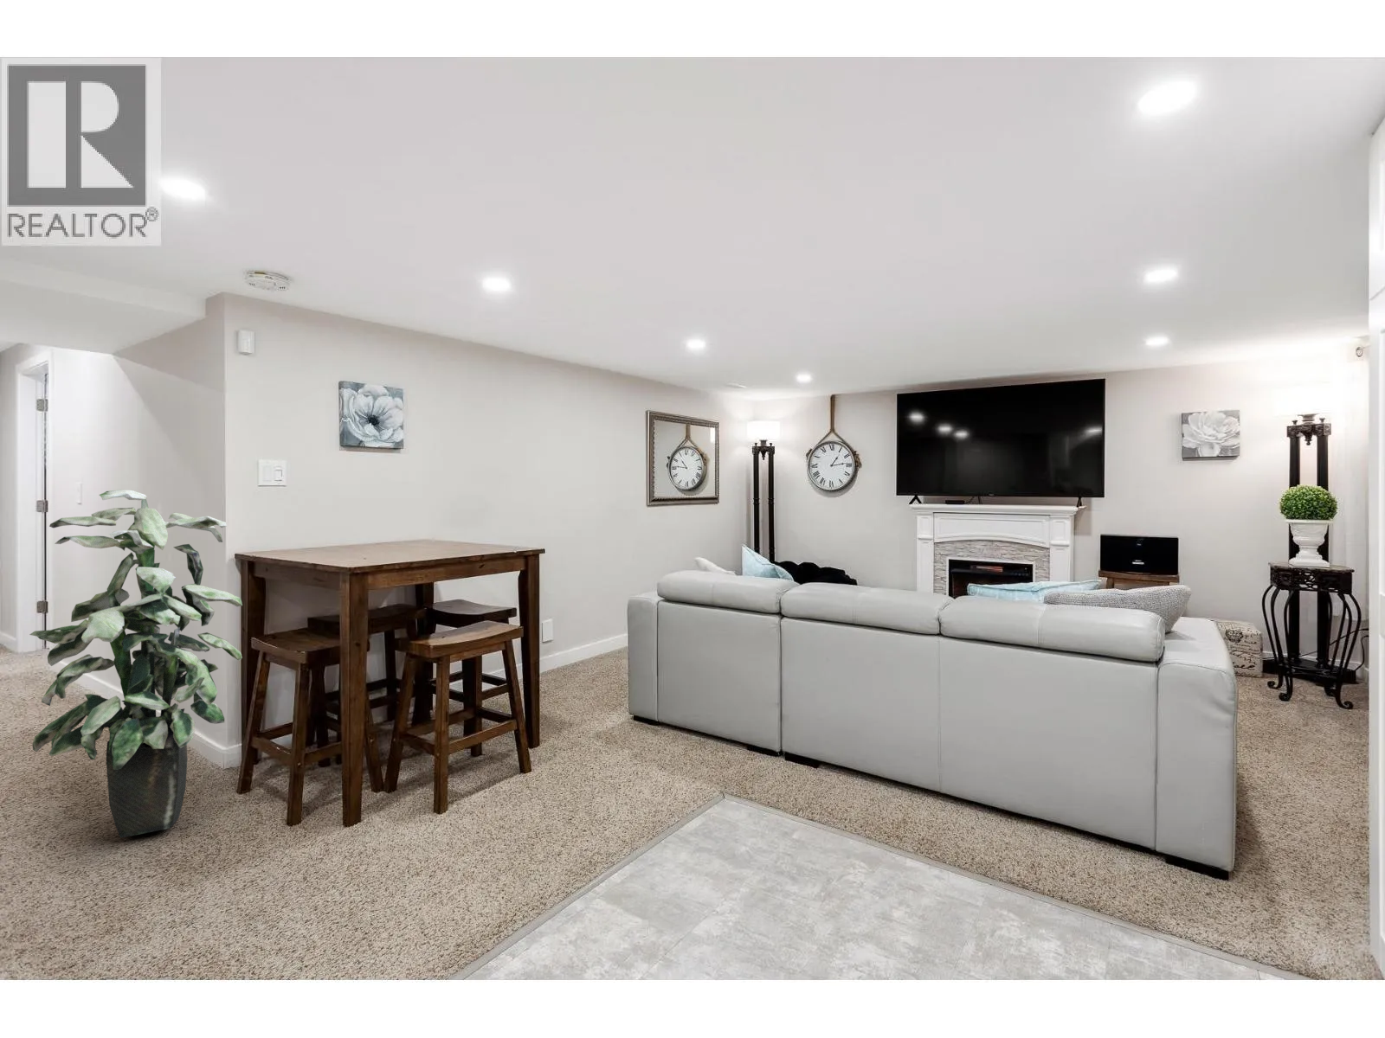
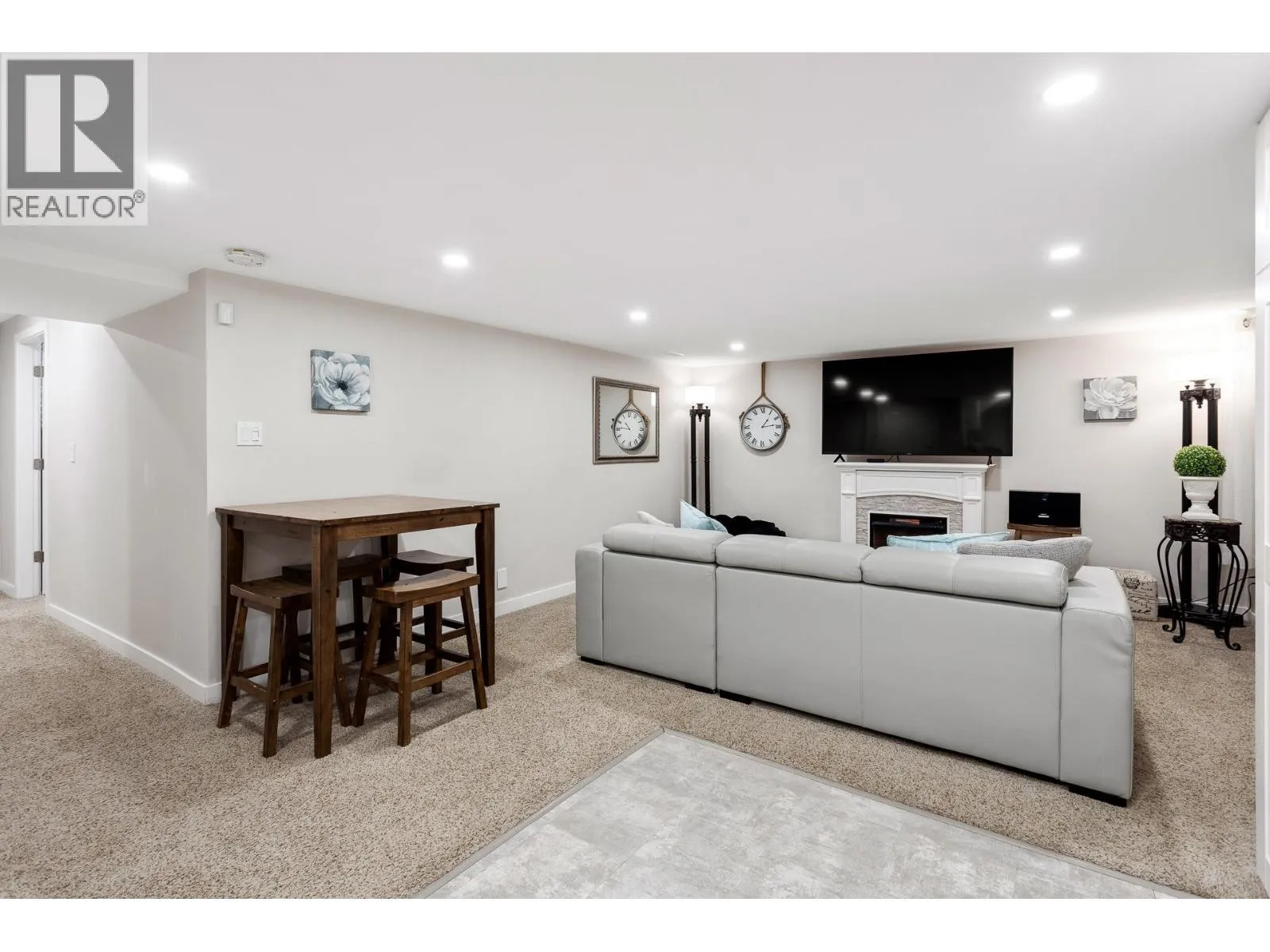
- indoor plant [29,488,243,838]
